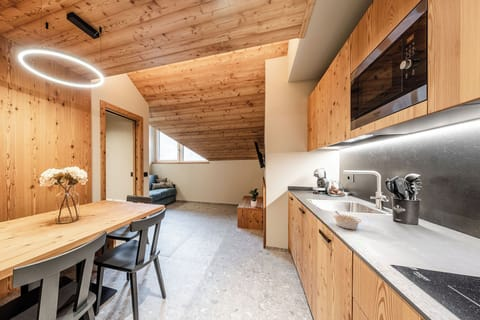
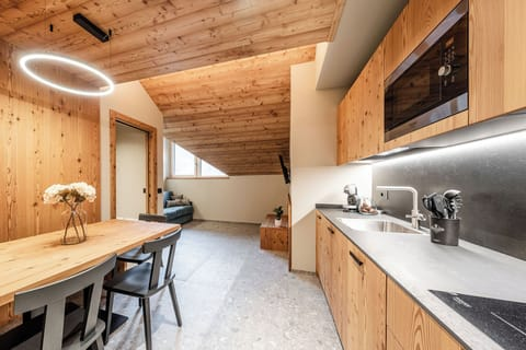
- legume [332,210,362,231]
